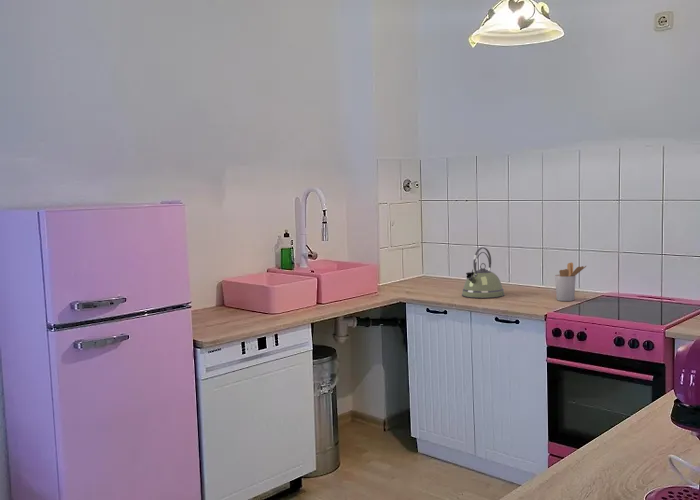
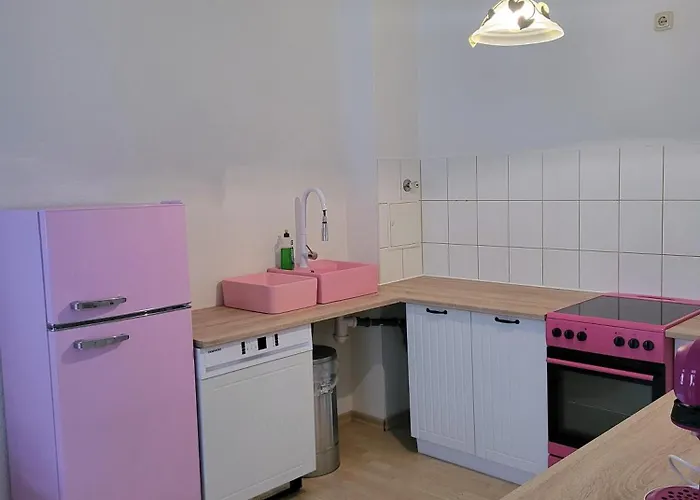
- kettle [461,246,506,299]
- utensil holder [554,261,587,302]
